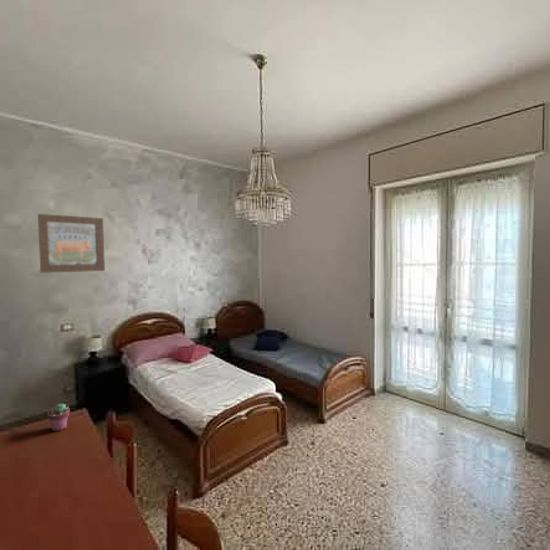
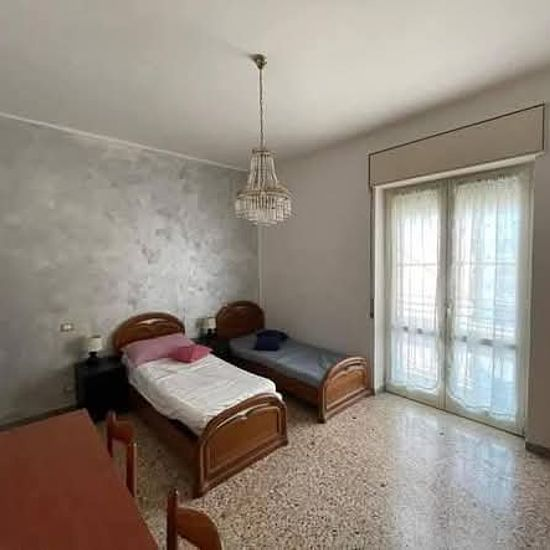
- wall art [37,213,106,274]
- potted succulent [46,402,71,432]
